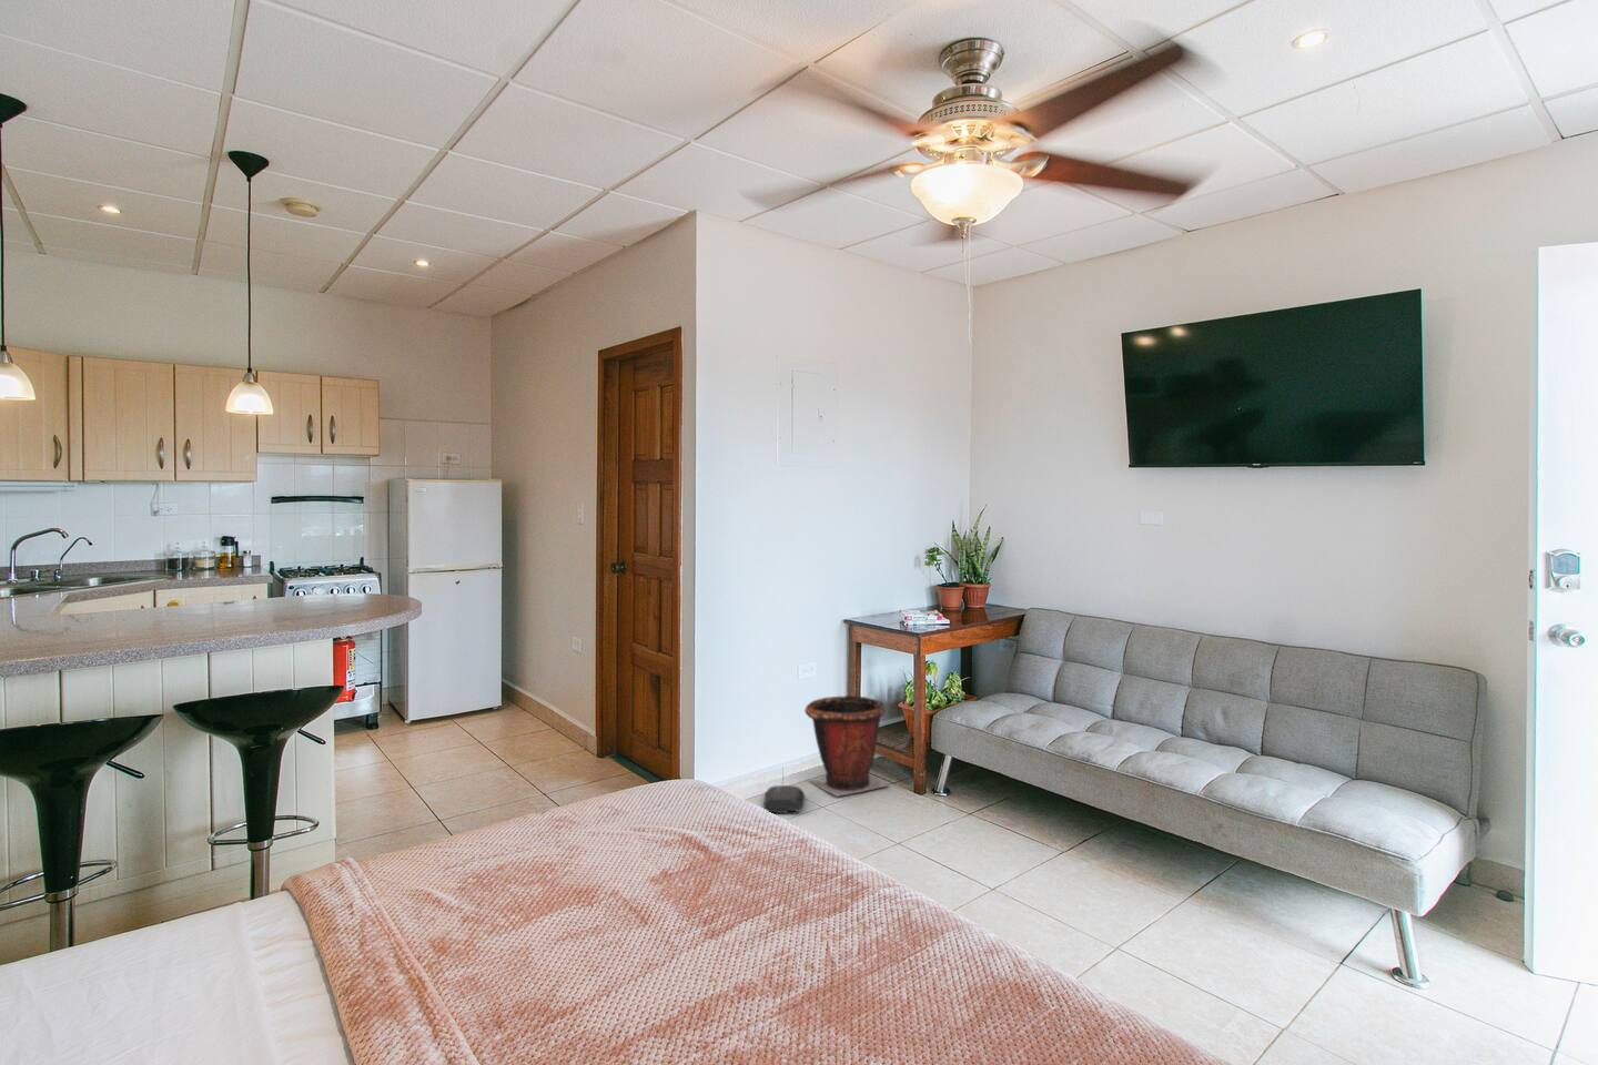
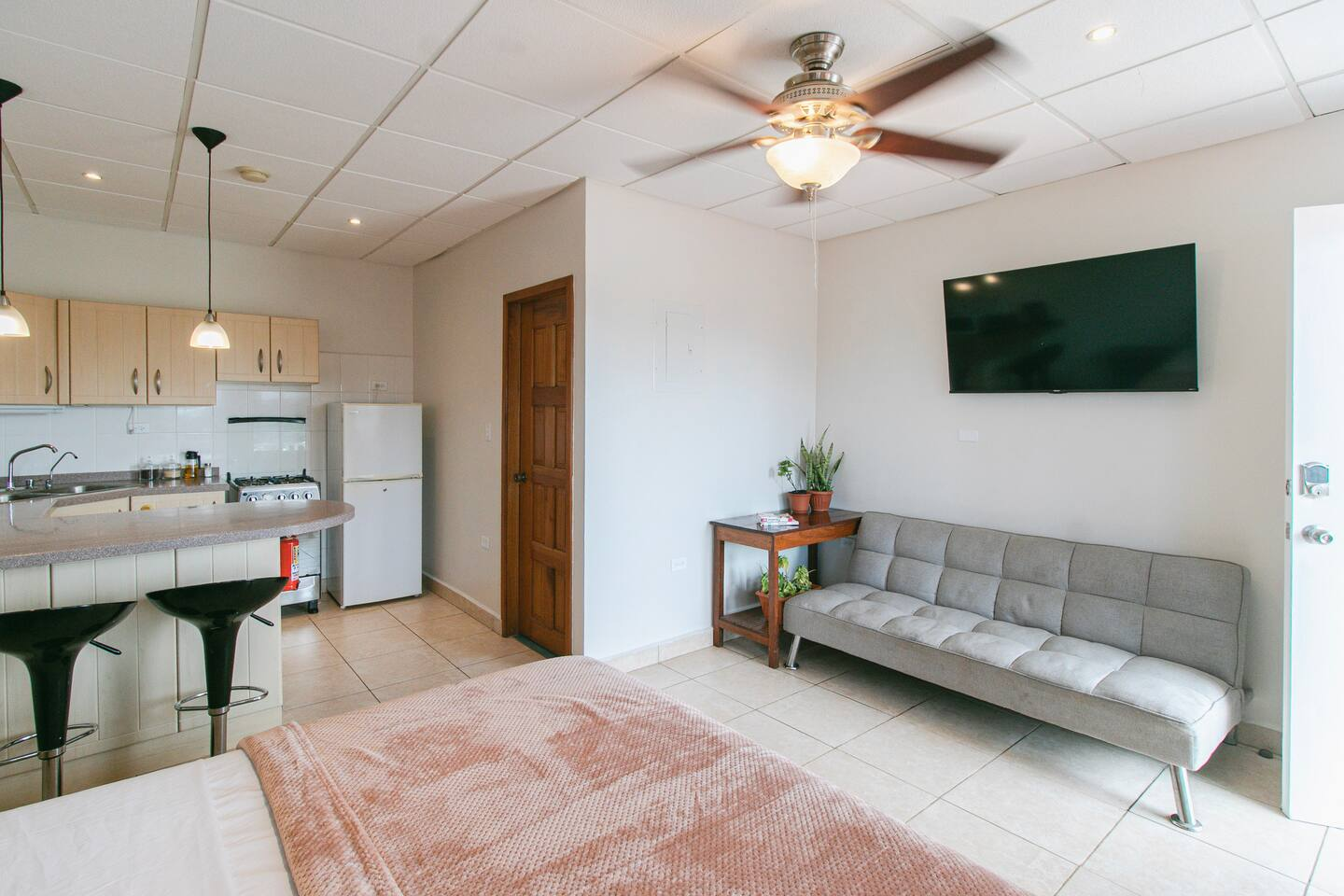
- bag [762,784,806,814]
- waste bin [804,693,891,798]
